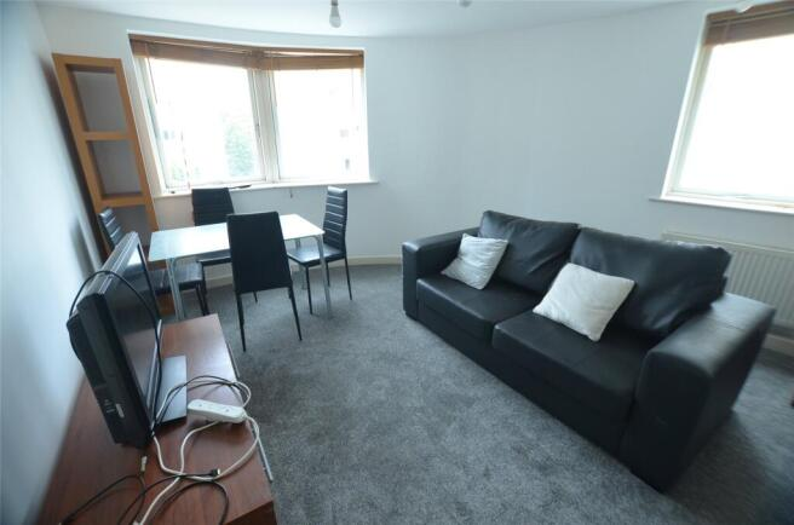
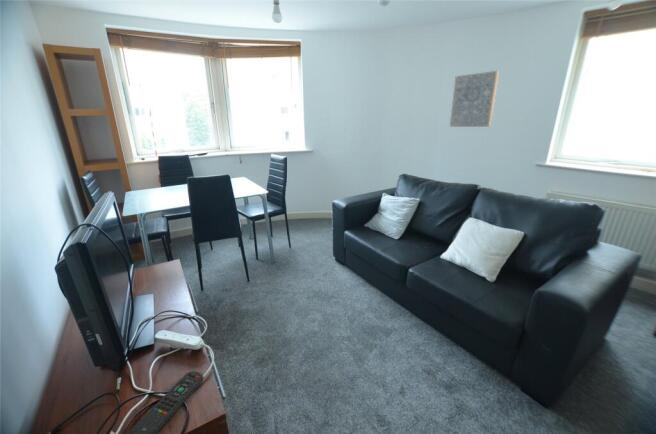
+ remote control [130,371,204,434]
+ wall art [449,70,500,128]
